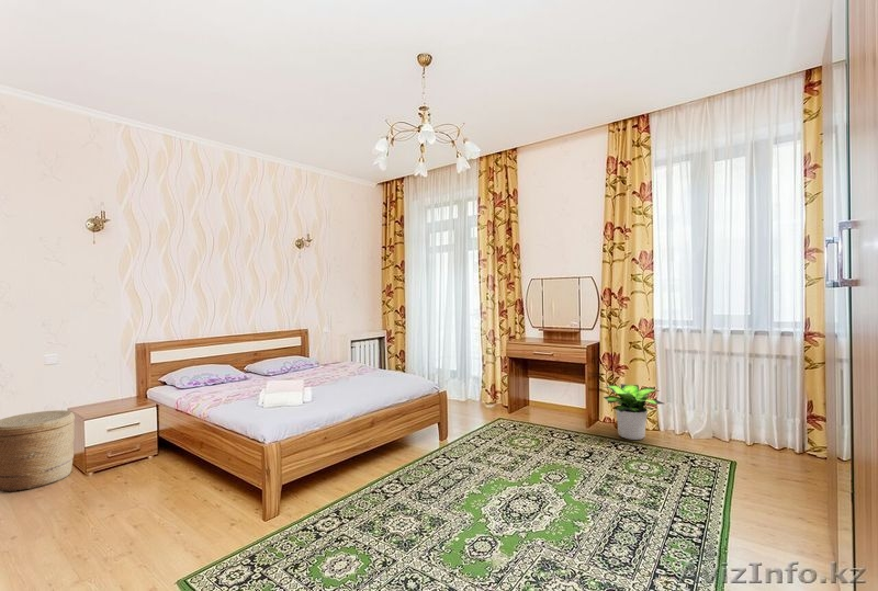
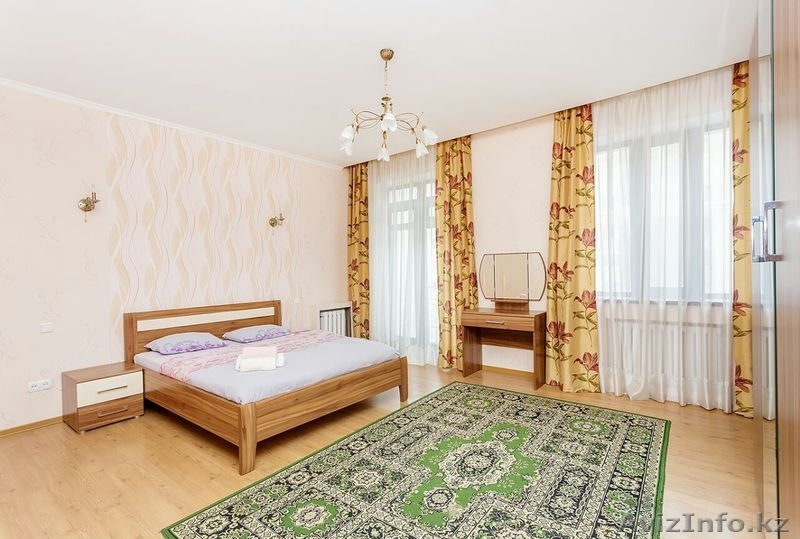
- potted plant [603,383,665,441]
- woven basket [0,409,76,492]
